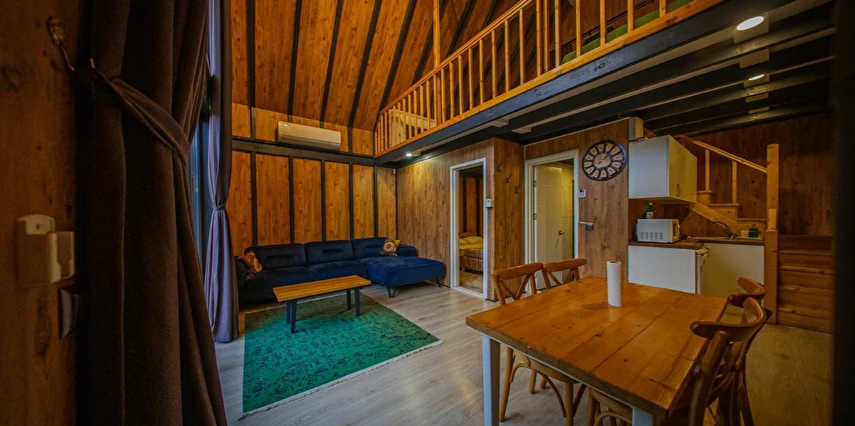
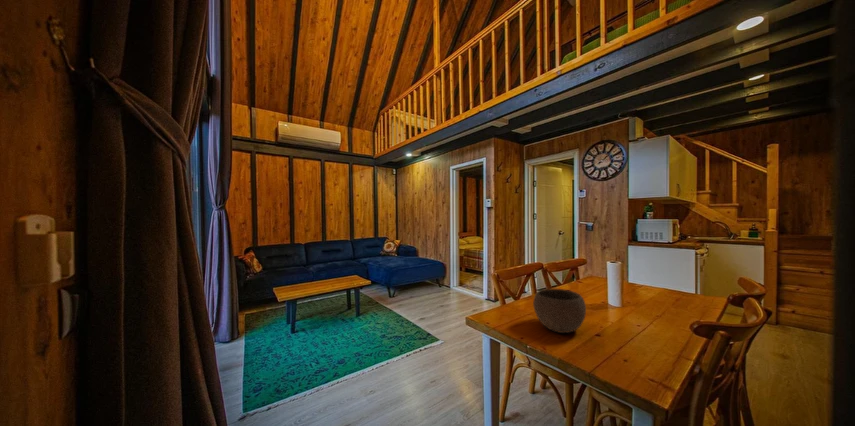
+ bowl [532,288,587,334]
